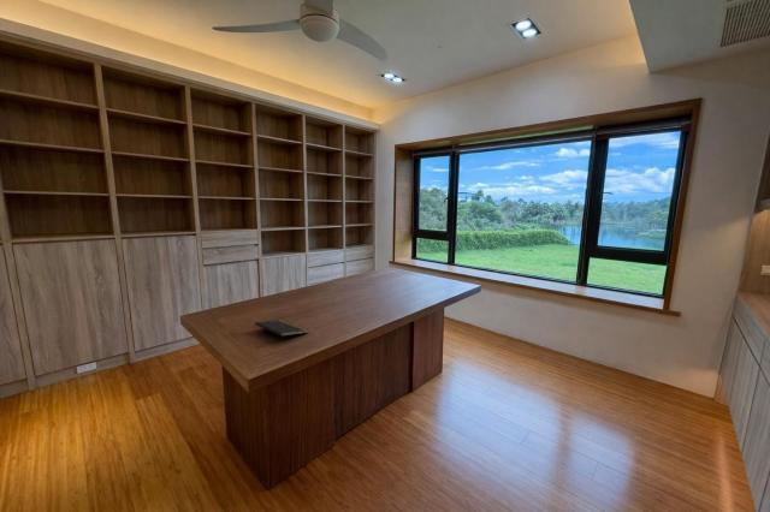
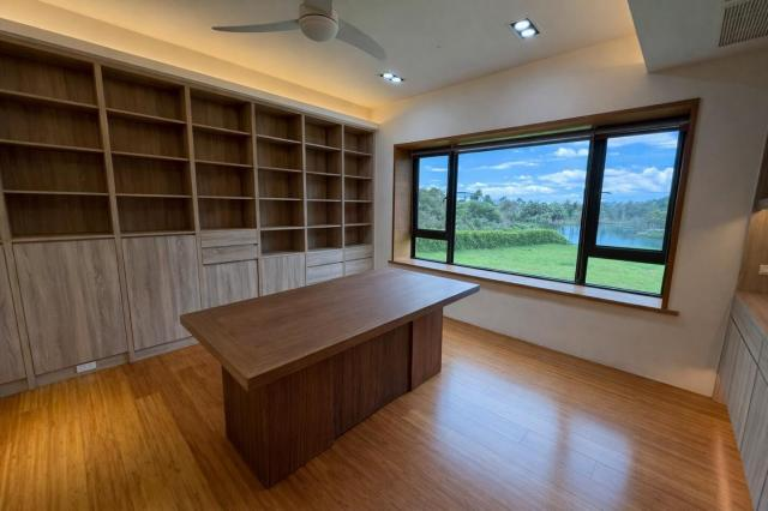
- notepad [254,318,310,344]
